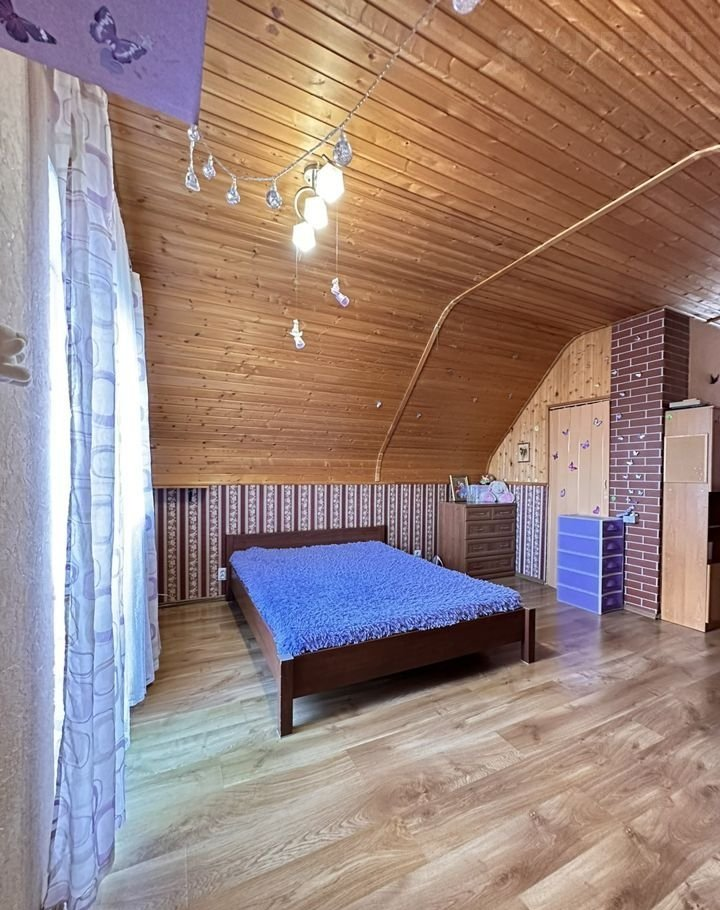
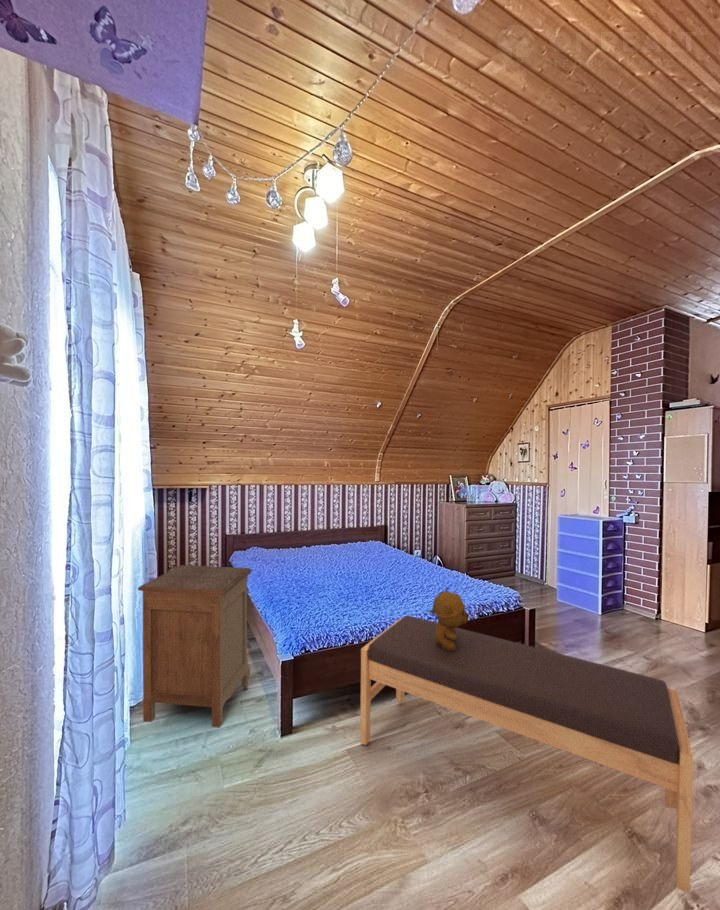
+ stuffed bear [428,586,470,651]
+ bench [359,614,694,894]
+ nightstand [137,564,253,729]
